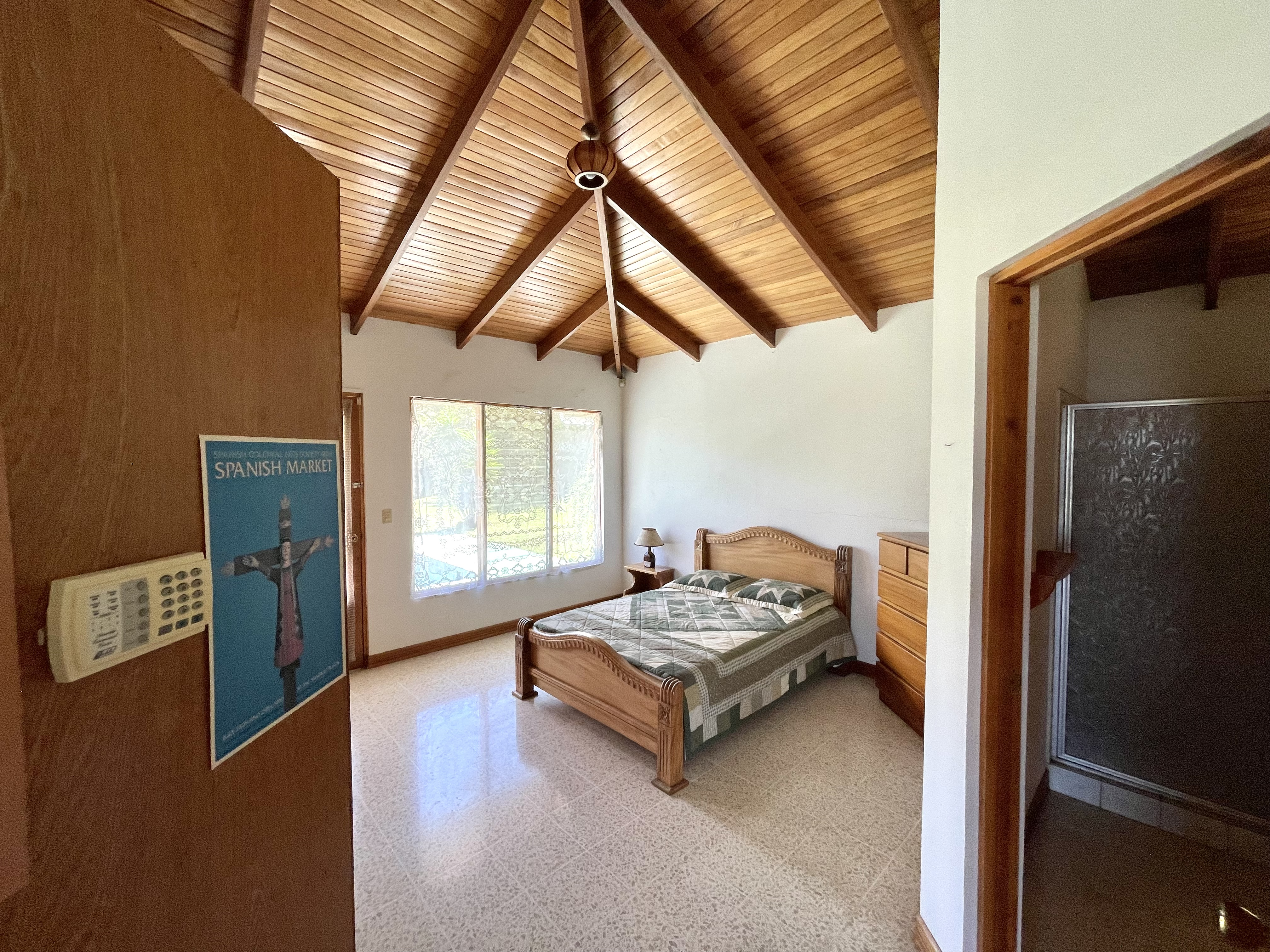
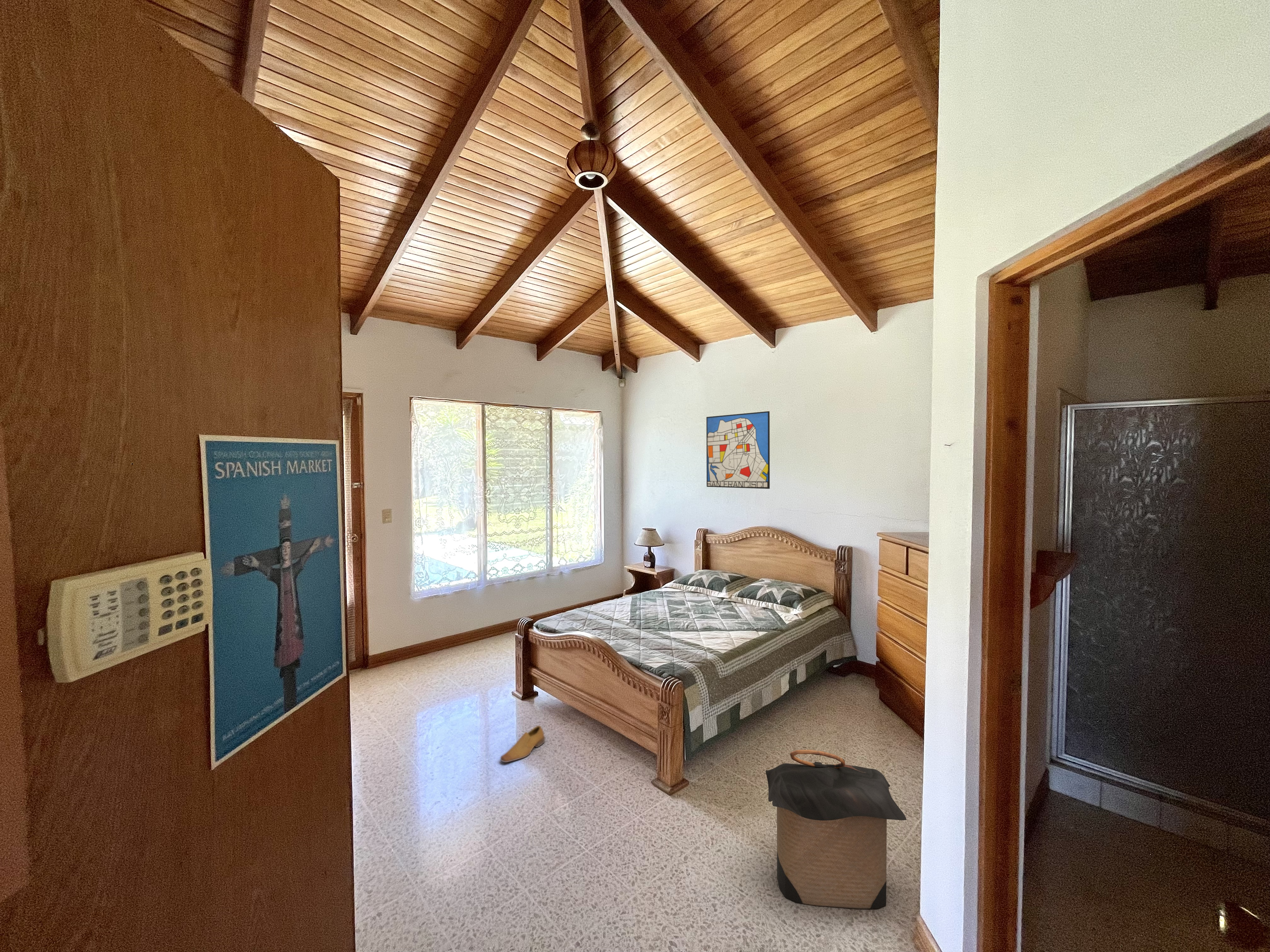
+ laundry hamper [765,750,907,909]
+ wall art [706,411,770,489]
+ shoe [500,725,545,763]
